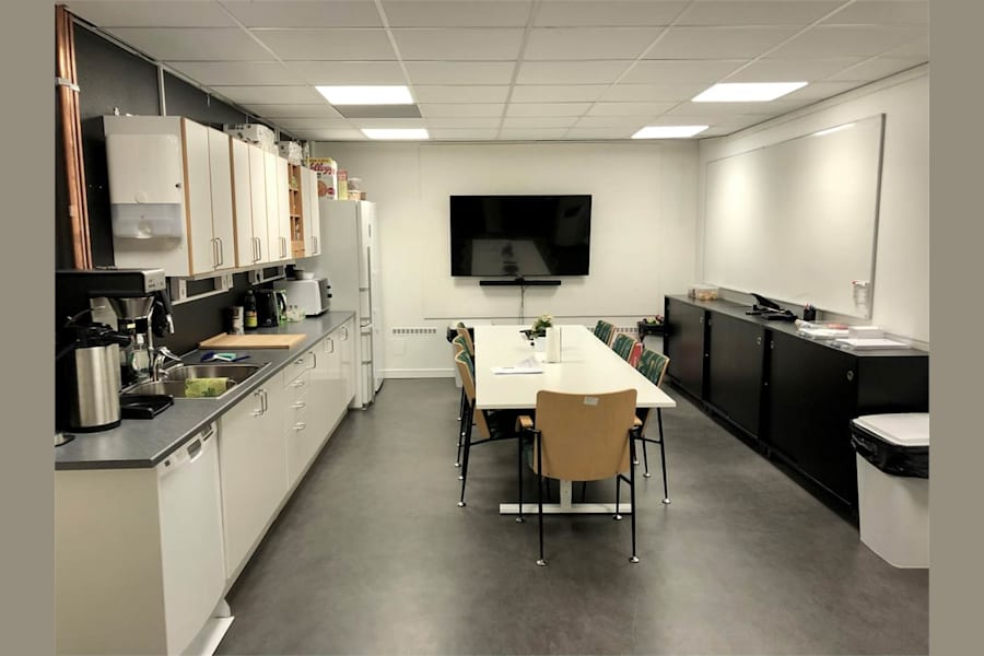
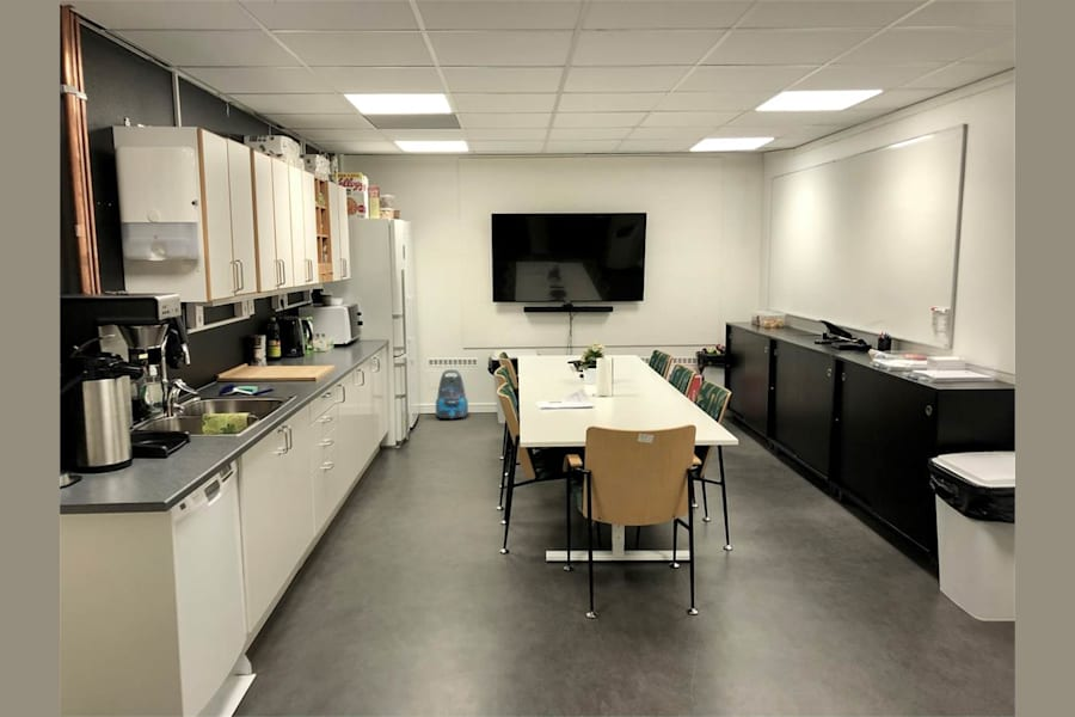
+ vacuum cleaner [435,369,469,421]
